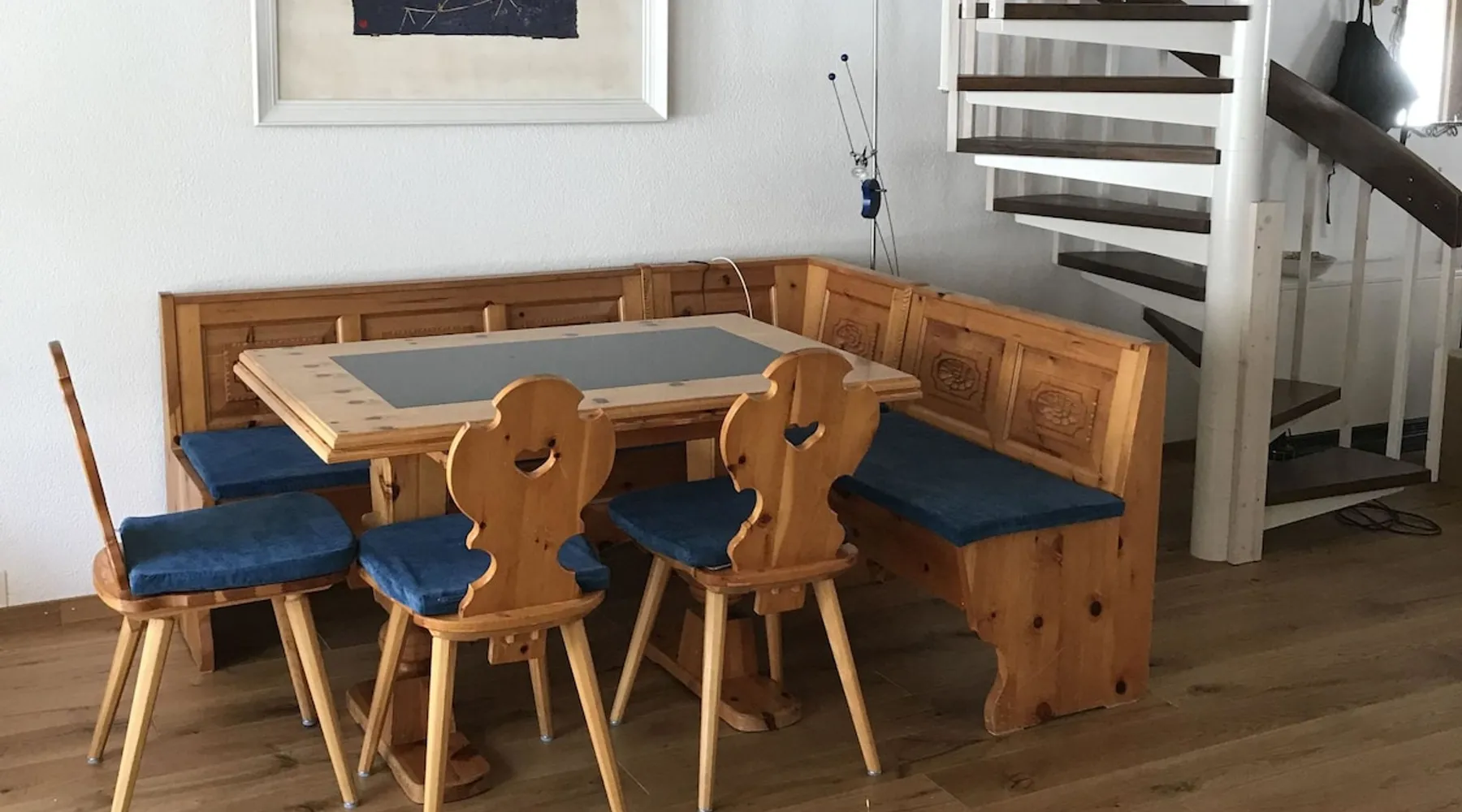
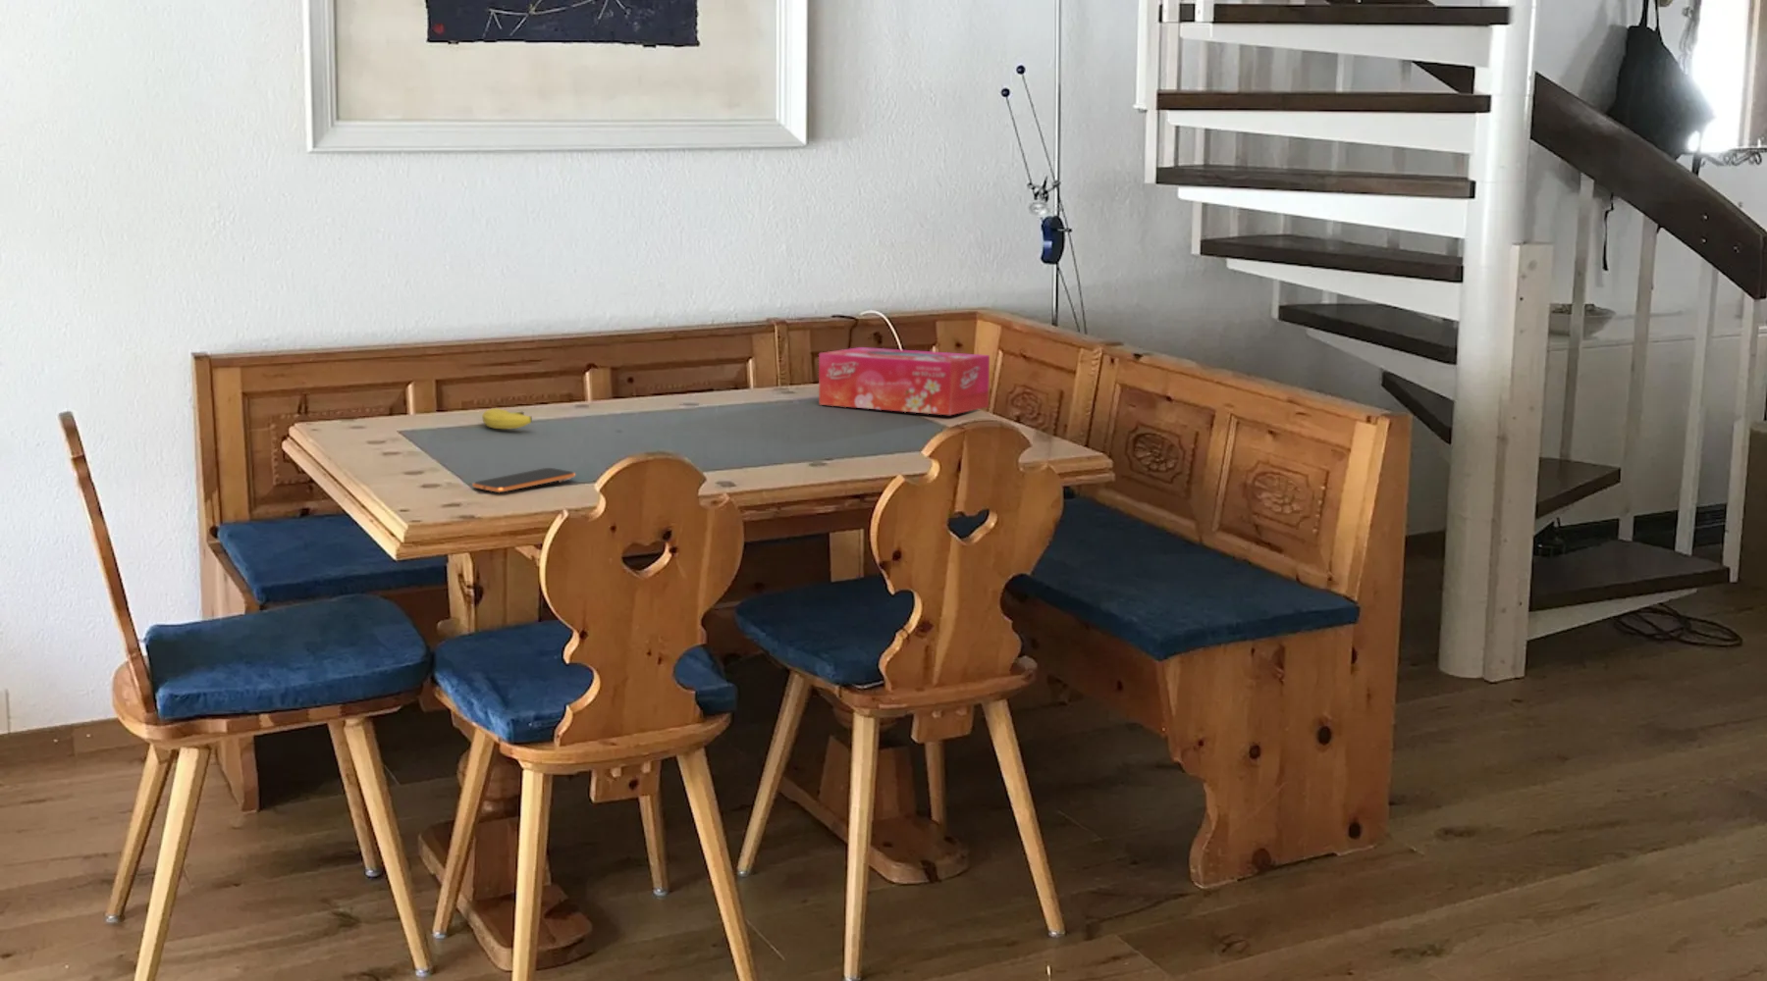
+ tissue box [818,347,991,416]
+ fruit [481,407,533,430]
+ smartphone [471,468,577,493]
